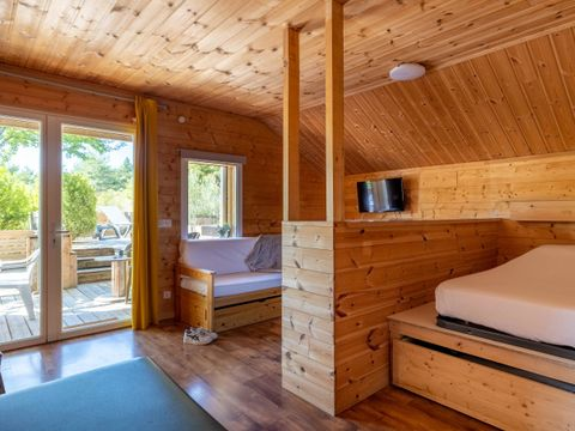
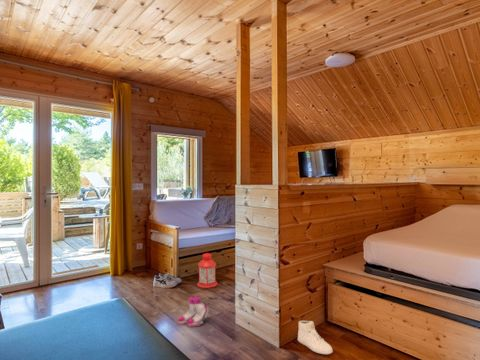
+ sneaker [297,320,334,355]
+ boots [177,295,210,327]
+ lantern [196,252,219,289]
